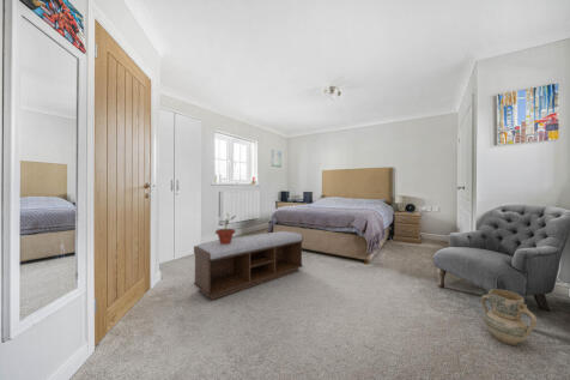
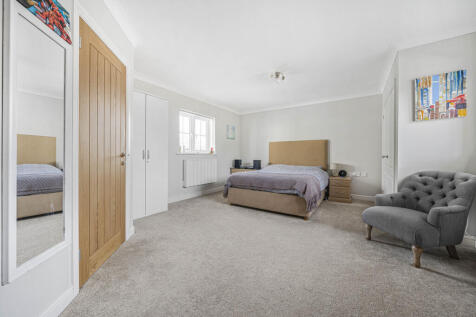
- potted plant [214,211,237,245]
- ceramic jug [480,288,539,346]
- bench [193,230,304,301]
